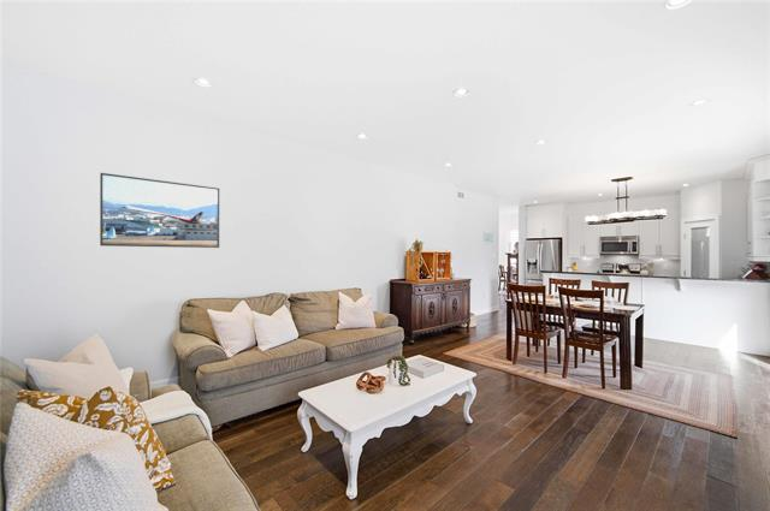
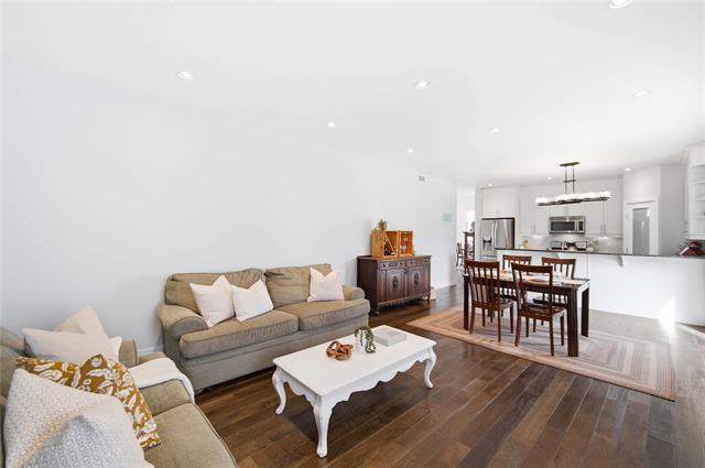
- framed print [99,172,220,249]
